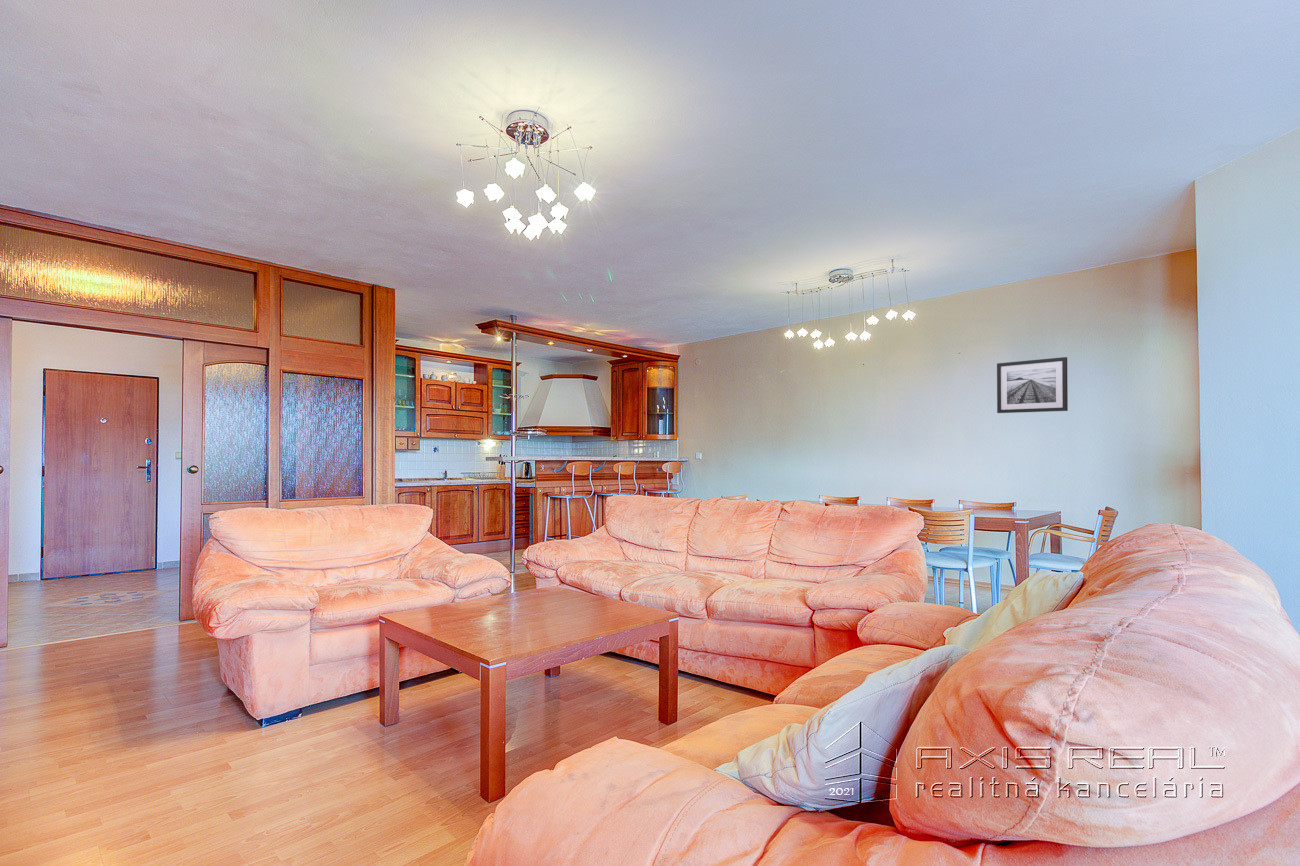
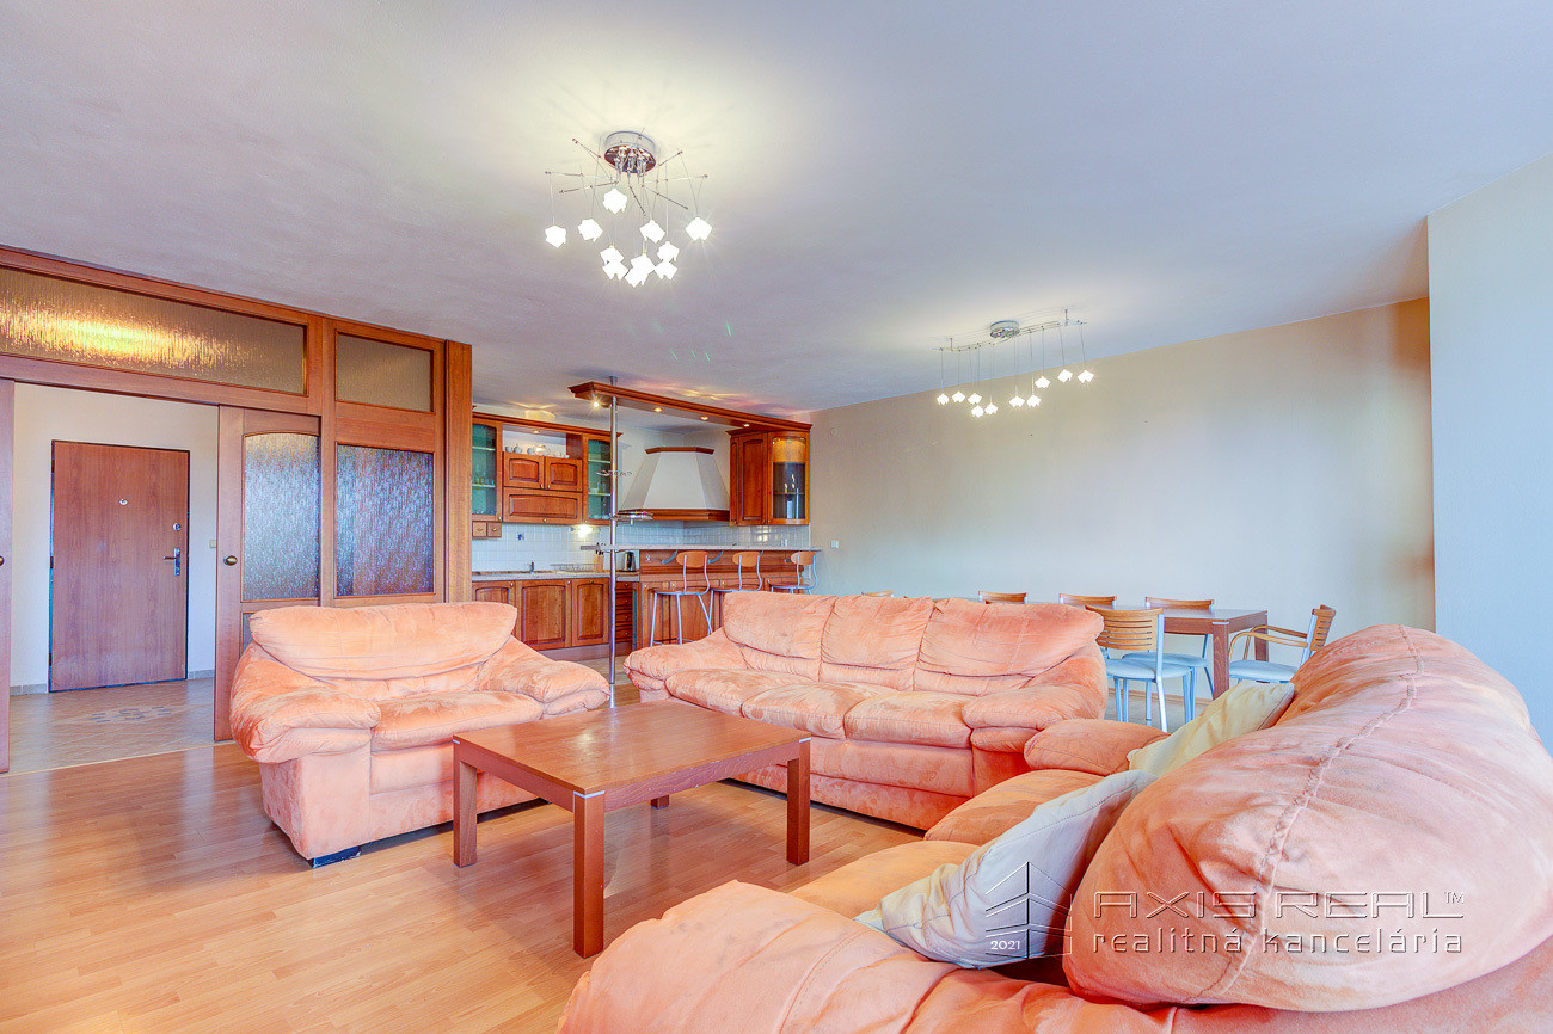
- wall art [996,356,1069,414]
